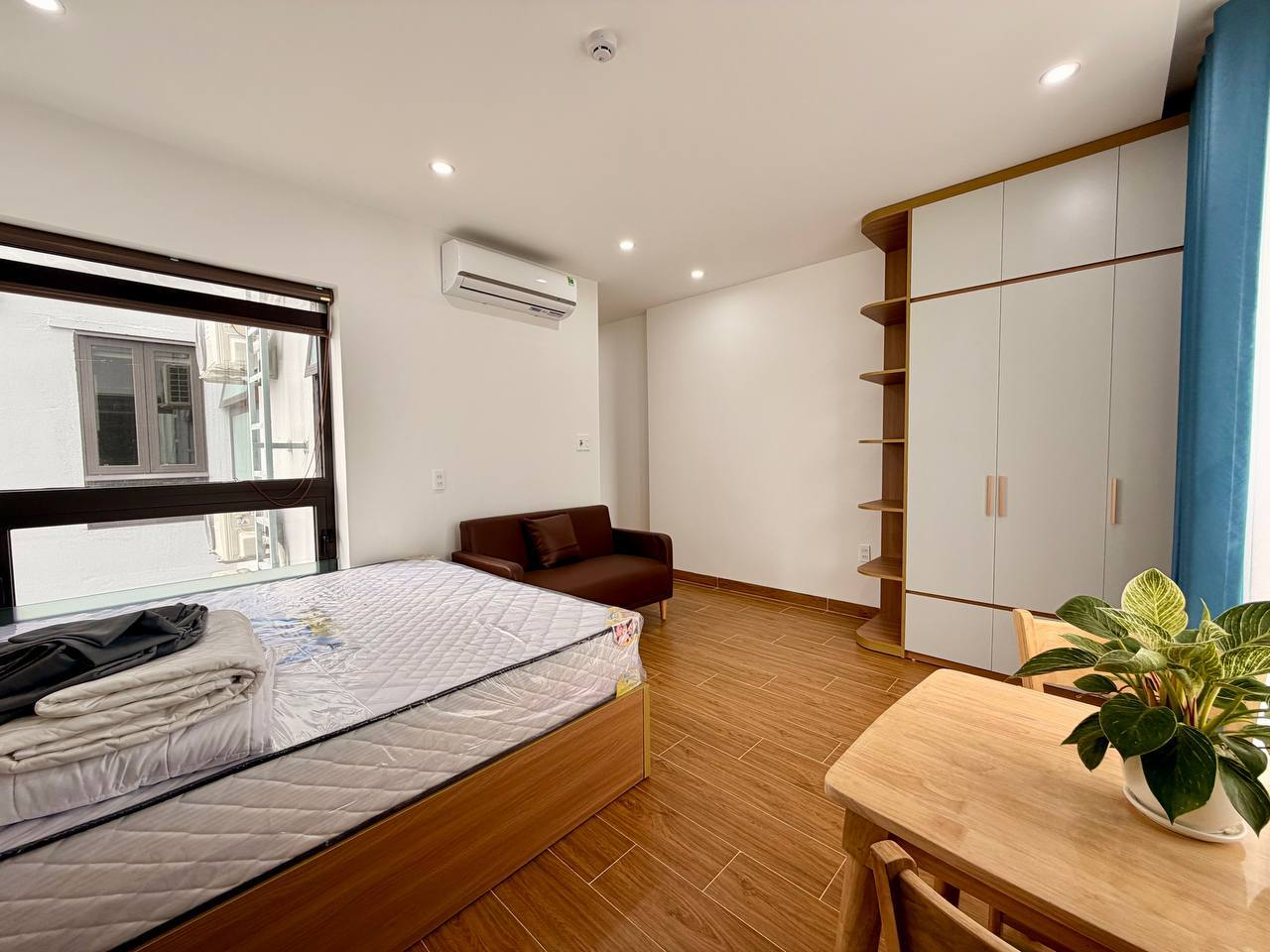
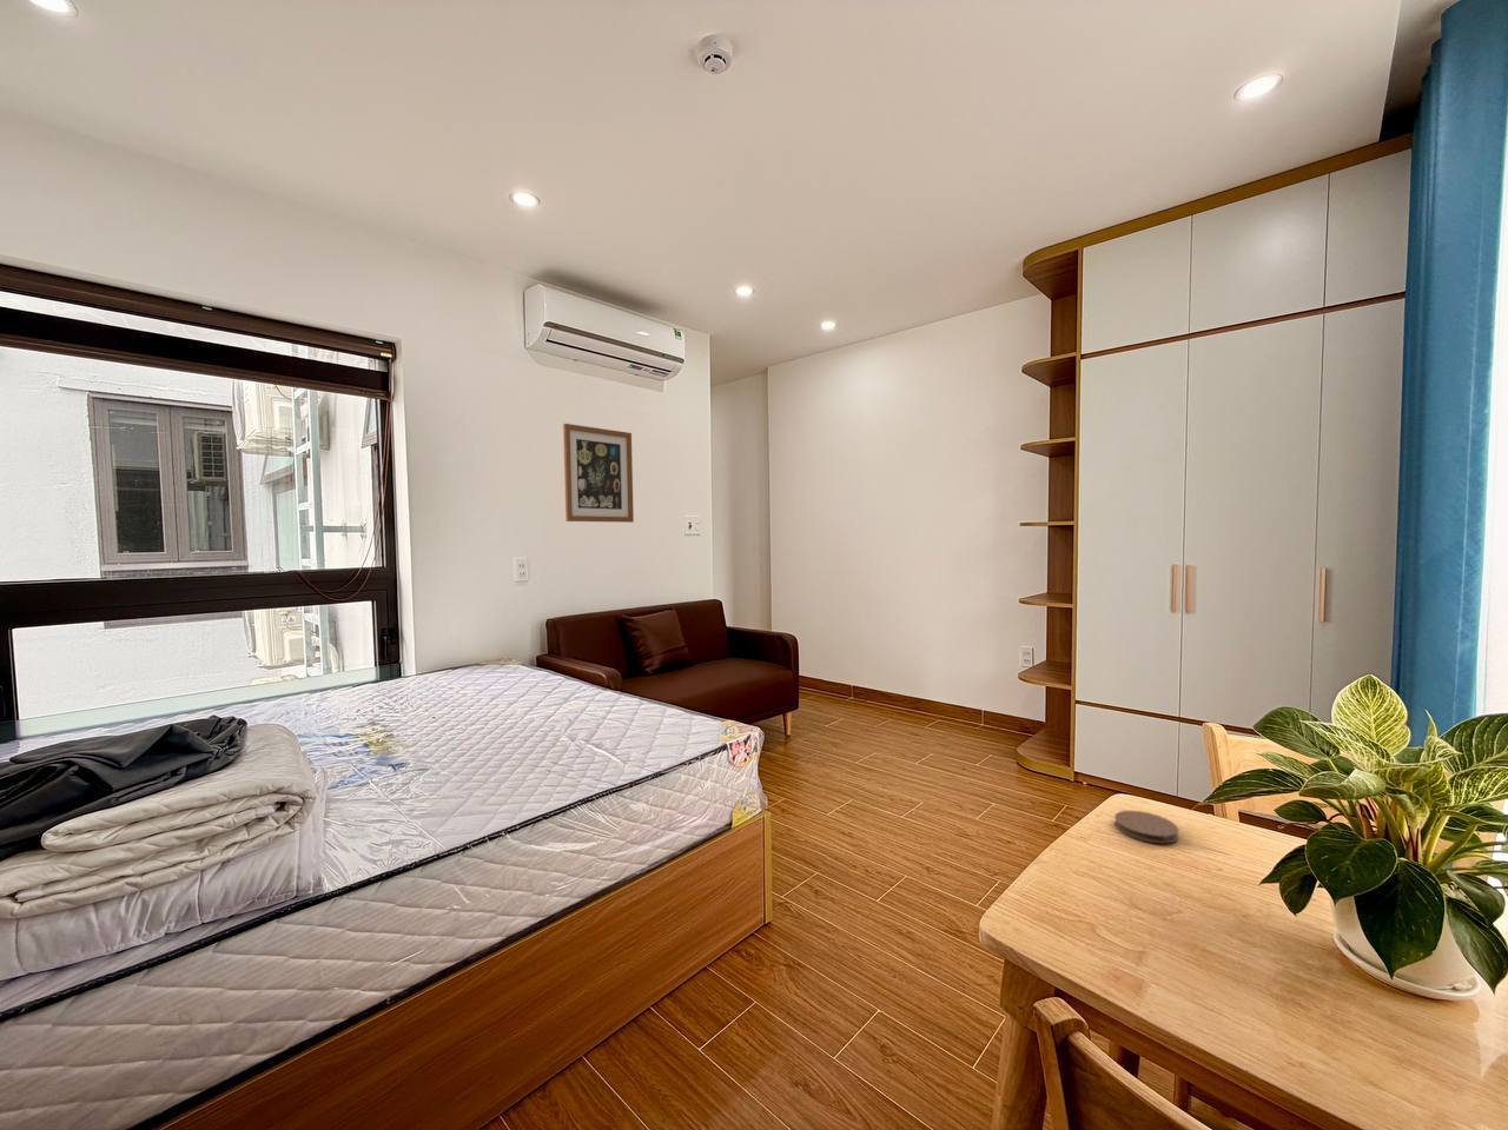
+ coaster [1114,810,1179,844]
+ wall art [562,423,635,523]
